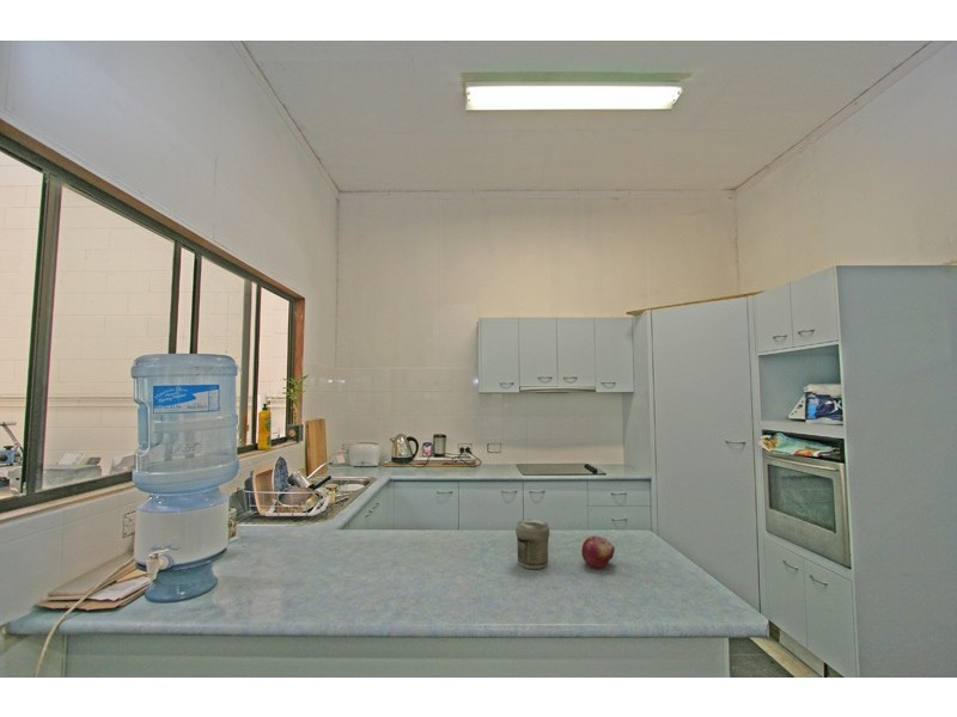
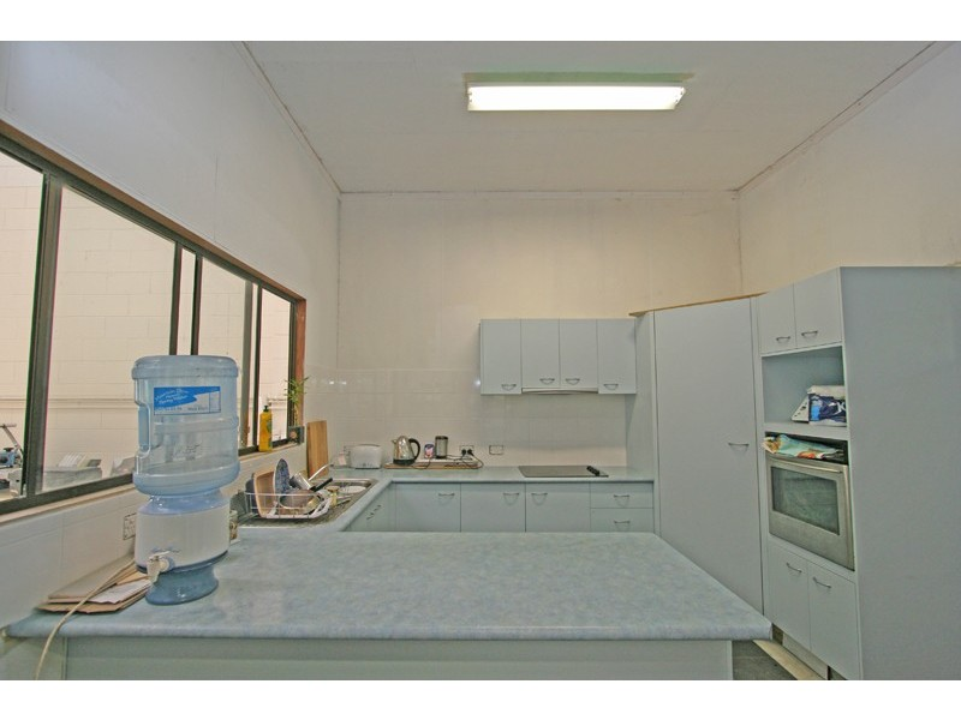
- jar [514,519,550,570]
- fruit [580,534,616,570]
